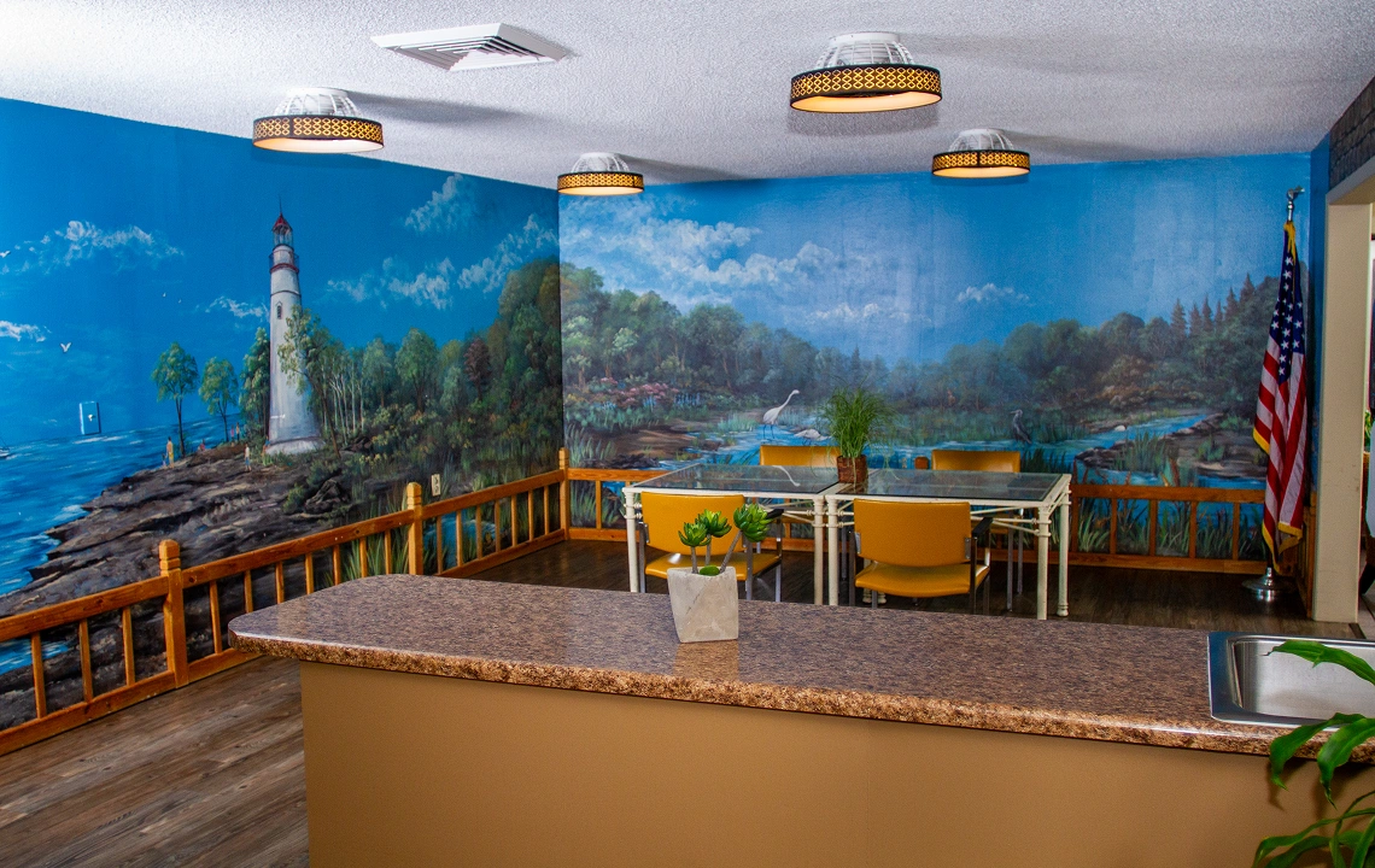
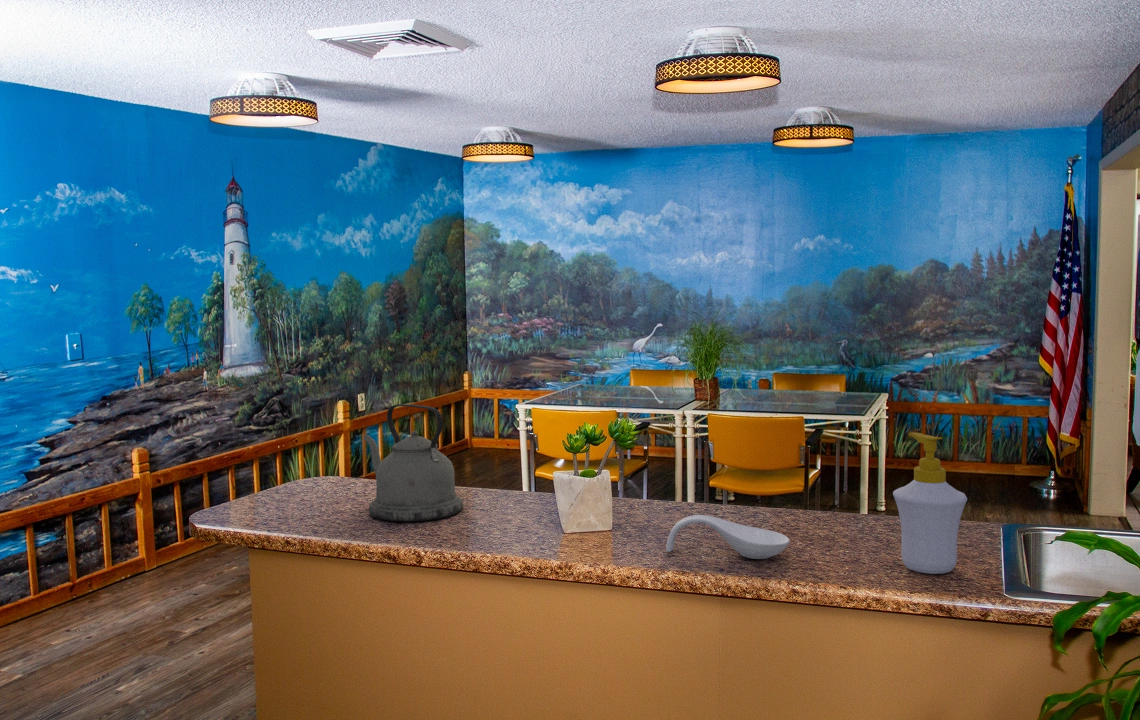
+ soap bottle [892,432,968,575]
+ spoon rest [665,514,791,560]
+ kettle [363,403,464,522]
